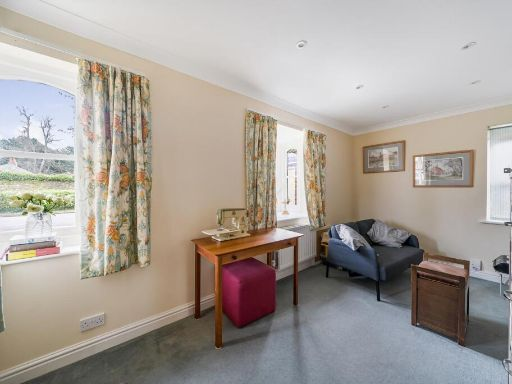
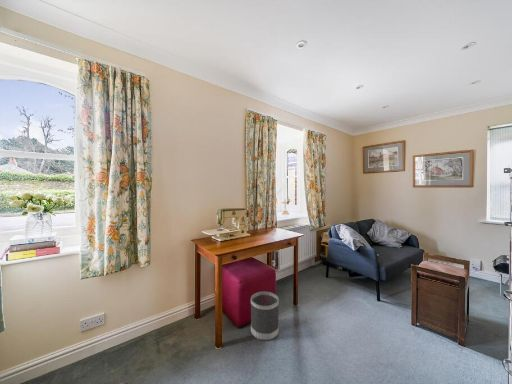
+ wastebasket [250,291,280,342]
